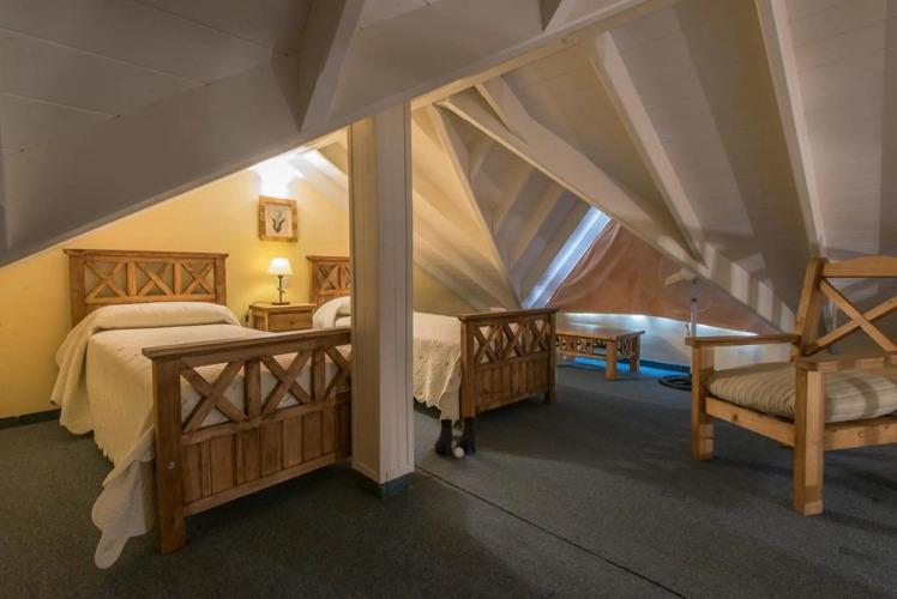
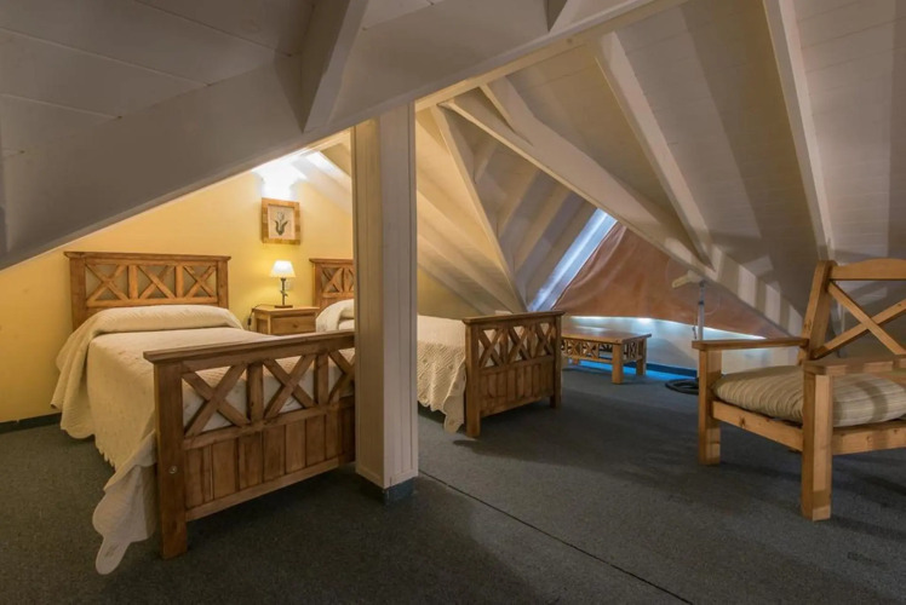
- boots [433,416,477,459]
